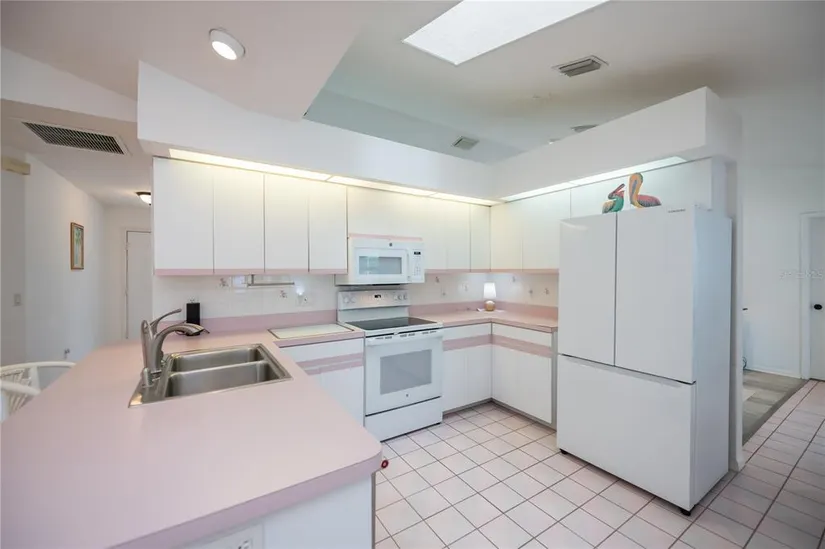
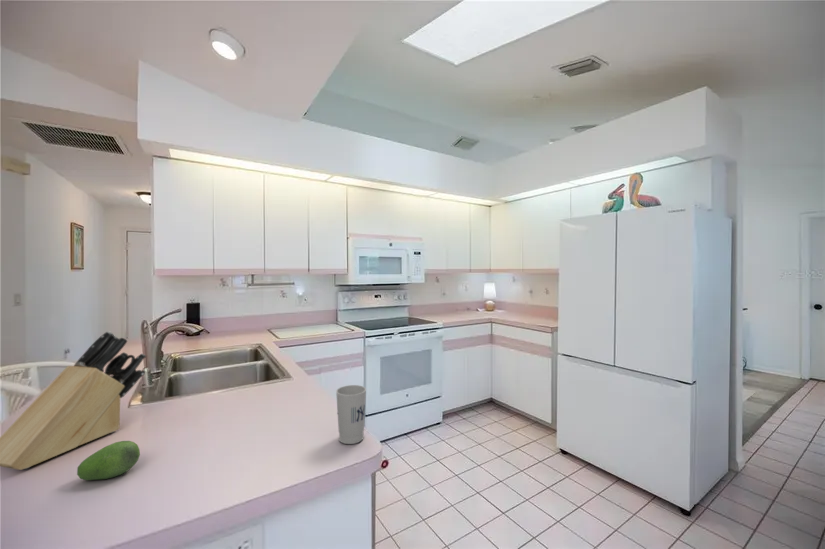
+ cup [335,384,367,445]
+ fruit [76,440,141,481]
+ knife block [0,330,147,471]
